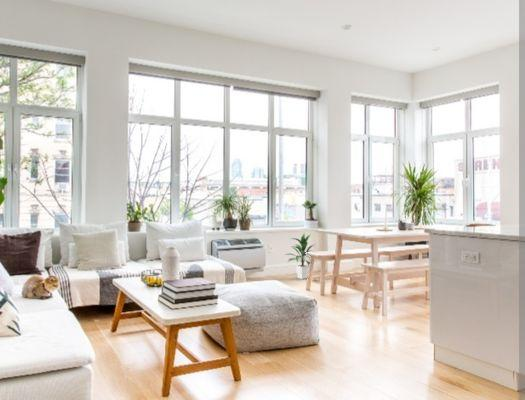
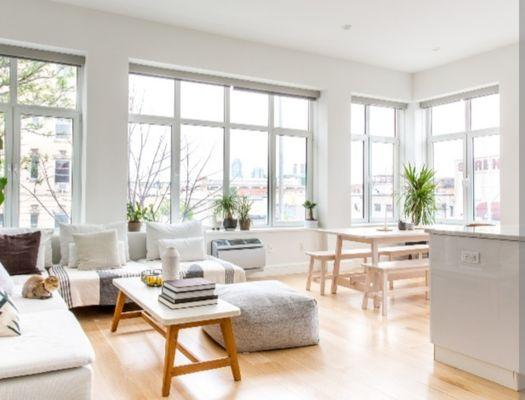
- indoor plant [284,233,319,280]
